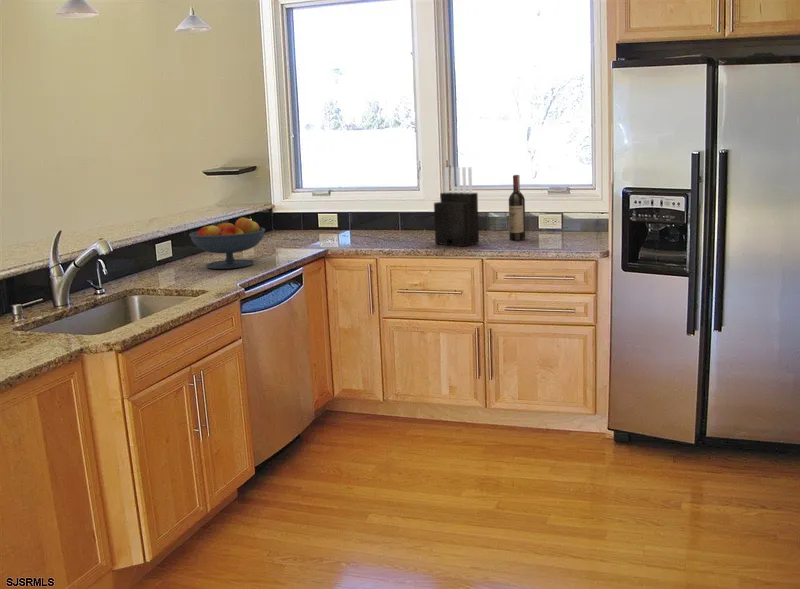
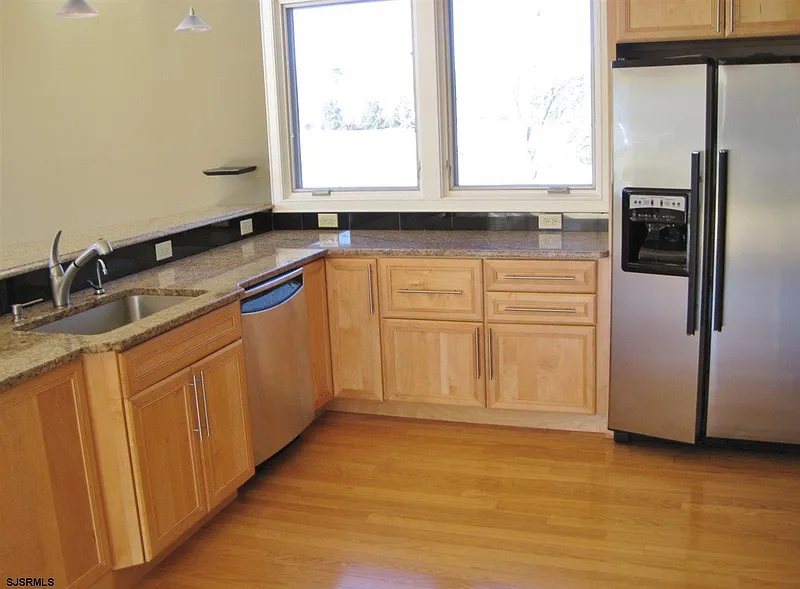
- wine bottle [508,174,526,241]
- knife block [433,166,480,247]
- fruit bowl [188,215,266,270]
